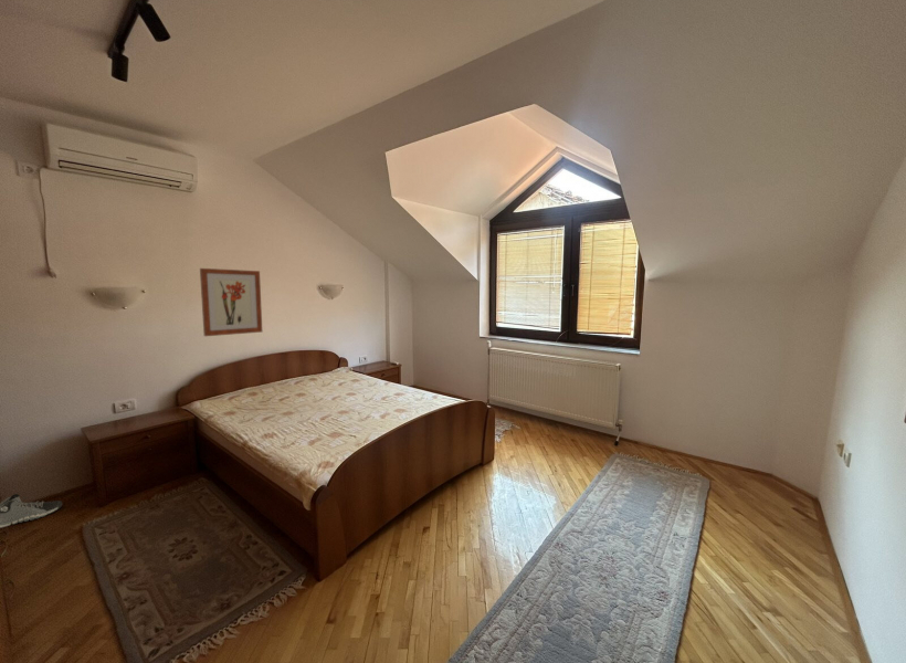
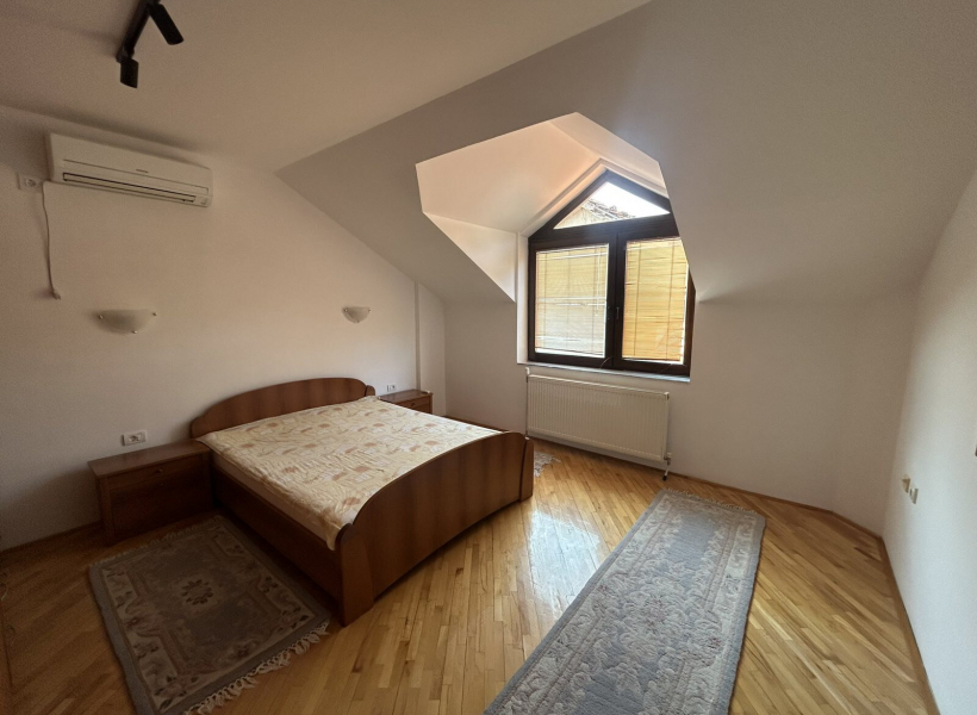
- wall art [199,267,263,337]
- sneaker [0,493,63,529]
